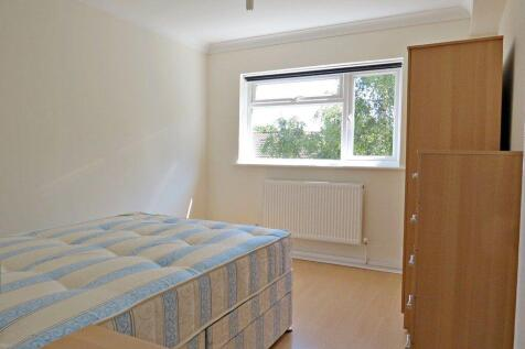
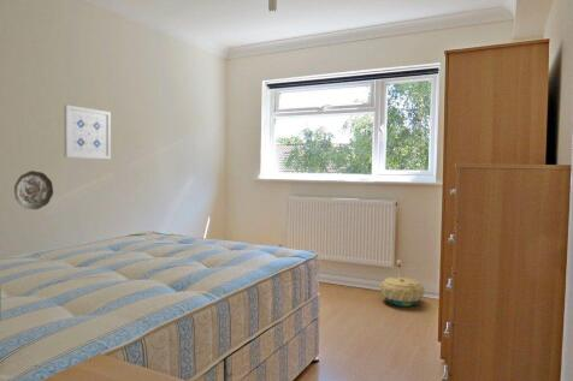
+ wall art [63,103,112,160]
+ decorative plate [13,169,54,210]
+ basket [379,275,426,308]
